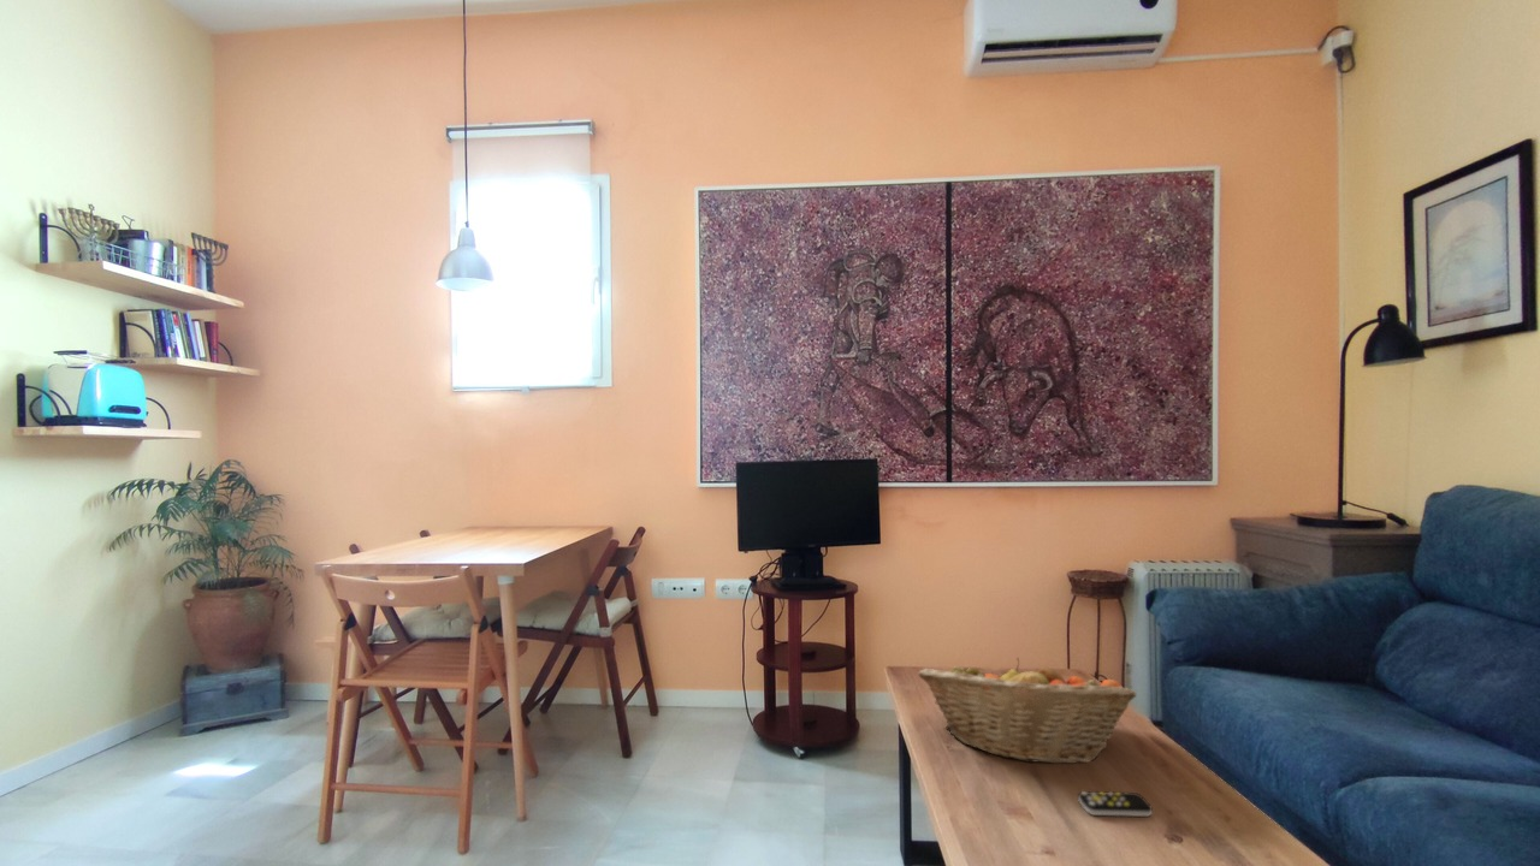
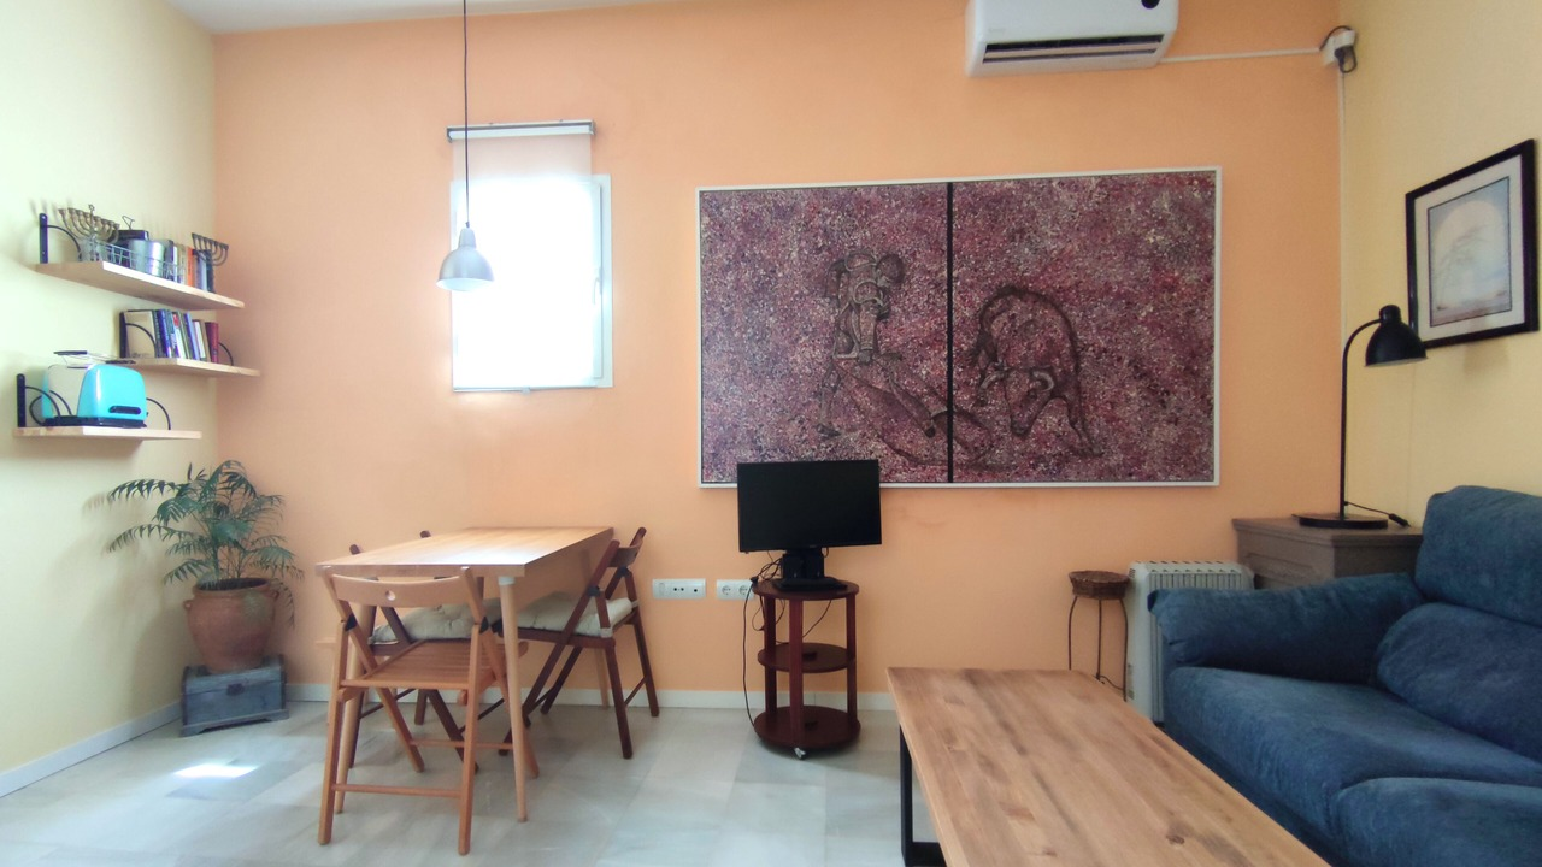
- remote control [1077,790,1154,818]
- fruit basket [917,657,1137,765]
